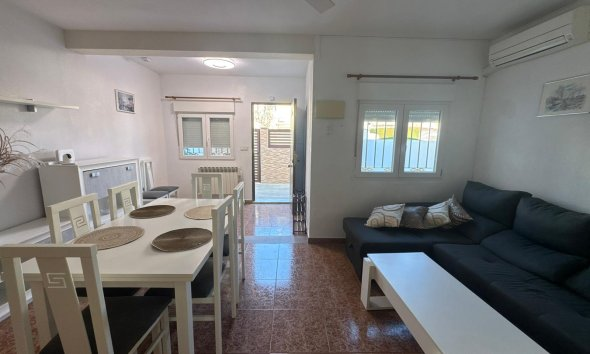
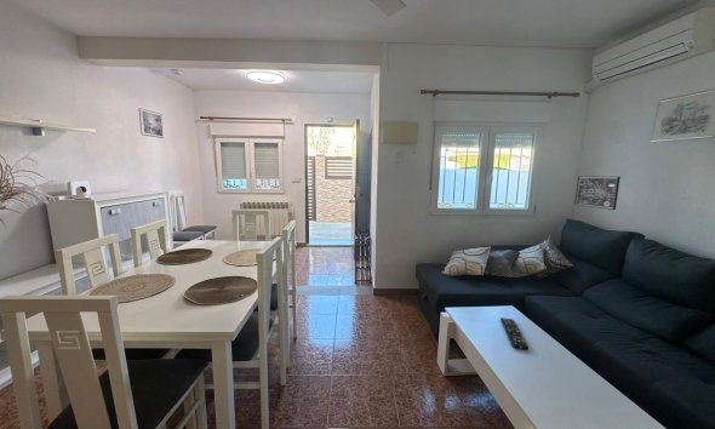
+ wall art [573,175,622,211]
+ remote control [499,316,530,351]
